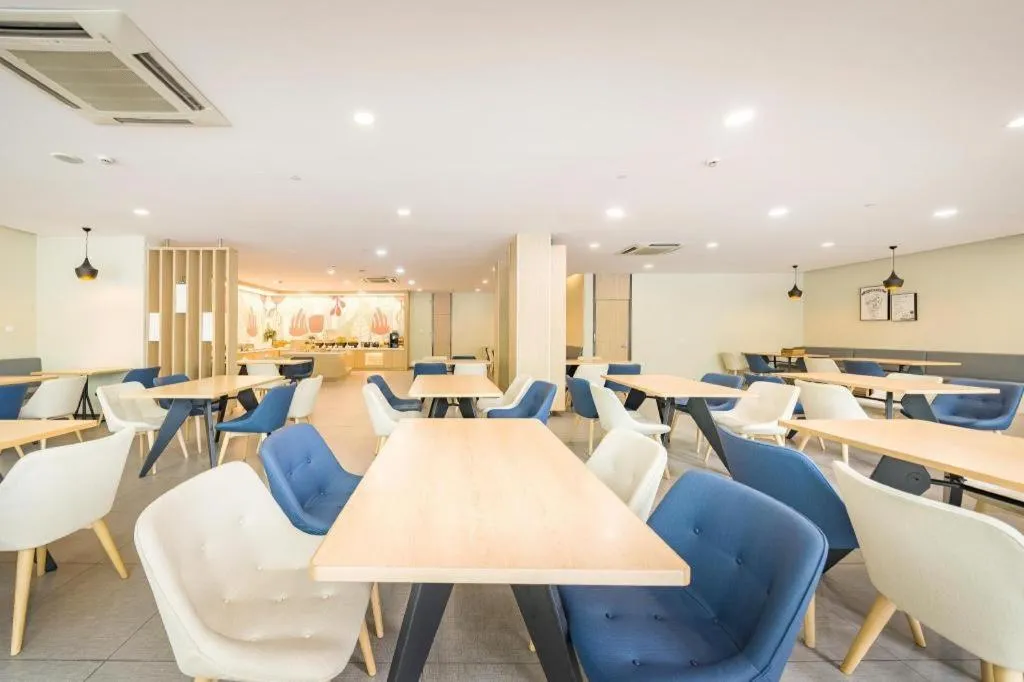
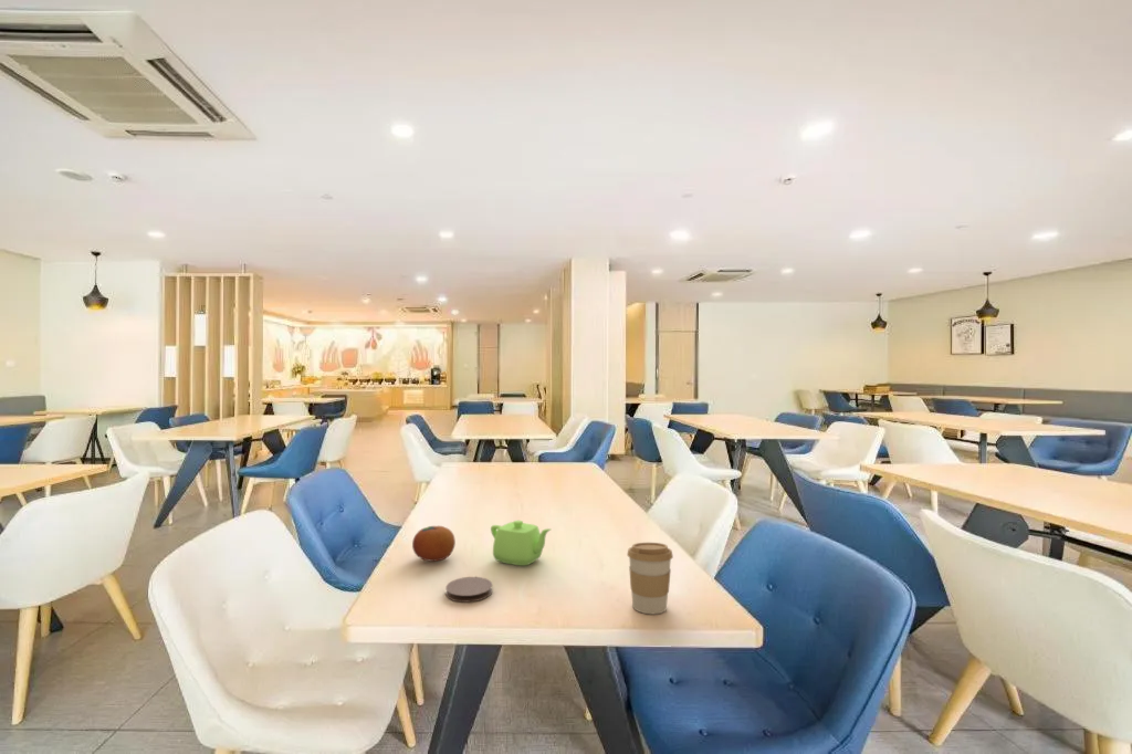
+ coaster [444,576,493,604]
+ teapot [490,520,552,567]
+ coffee cup [626,542,674,615]
+ fruit [411,525,457,563]
